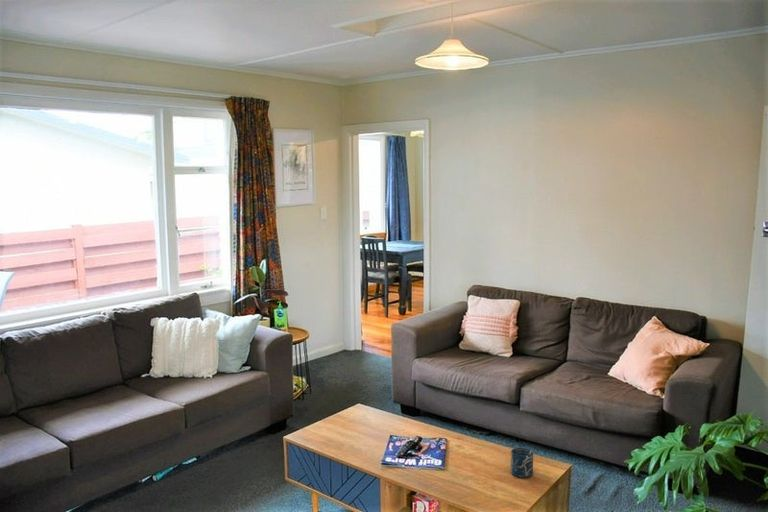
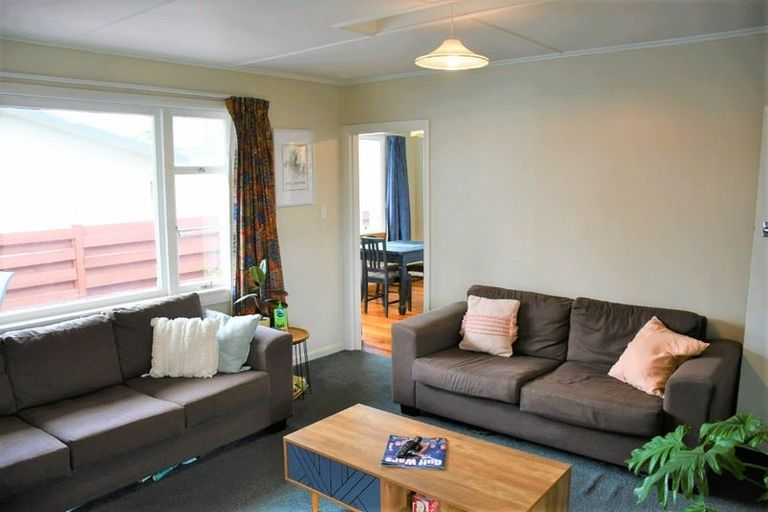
- cup [510,447,534,479]
